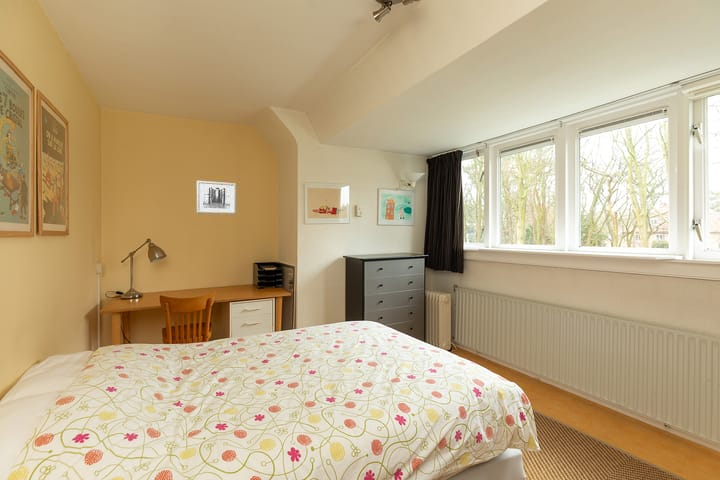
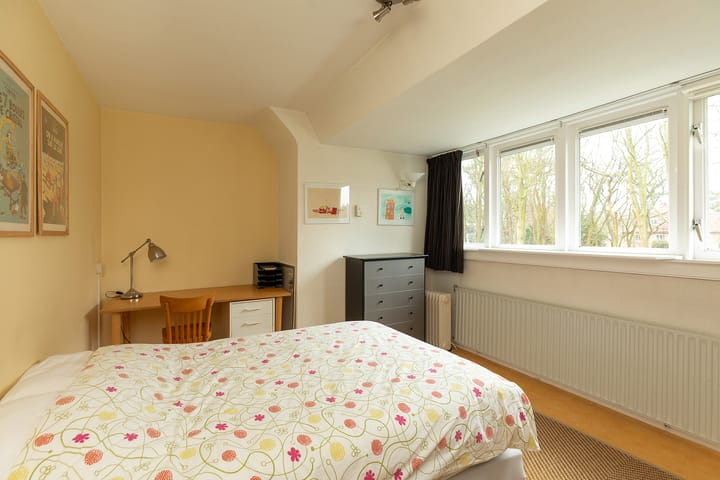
- wall art [196,180,237,215]
